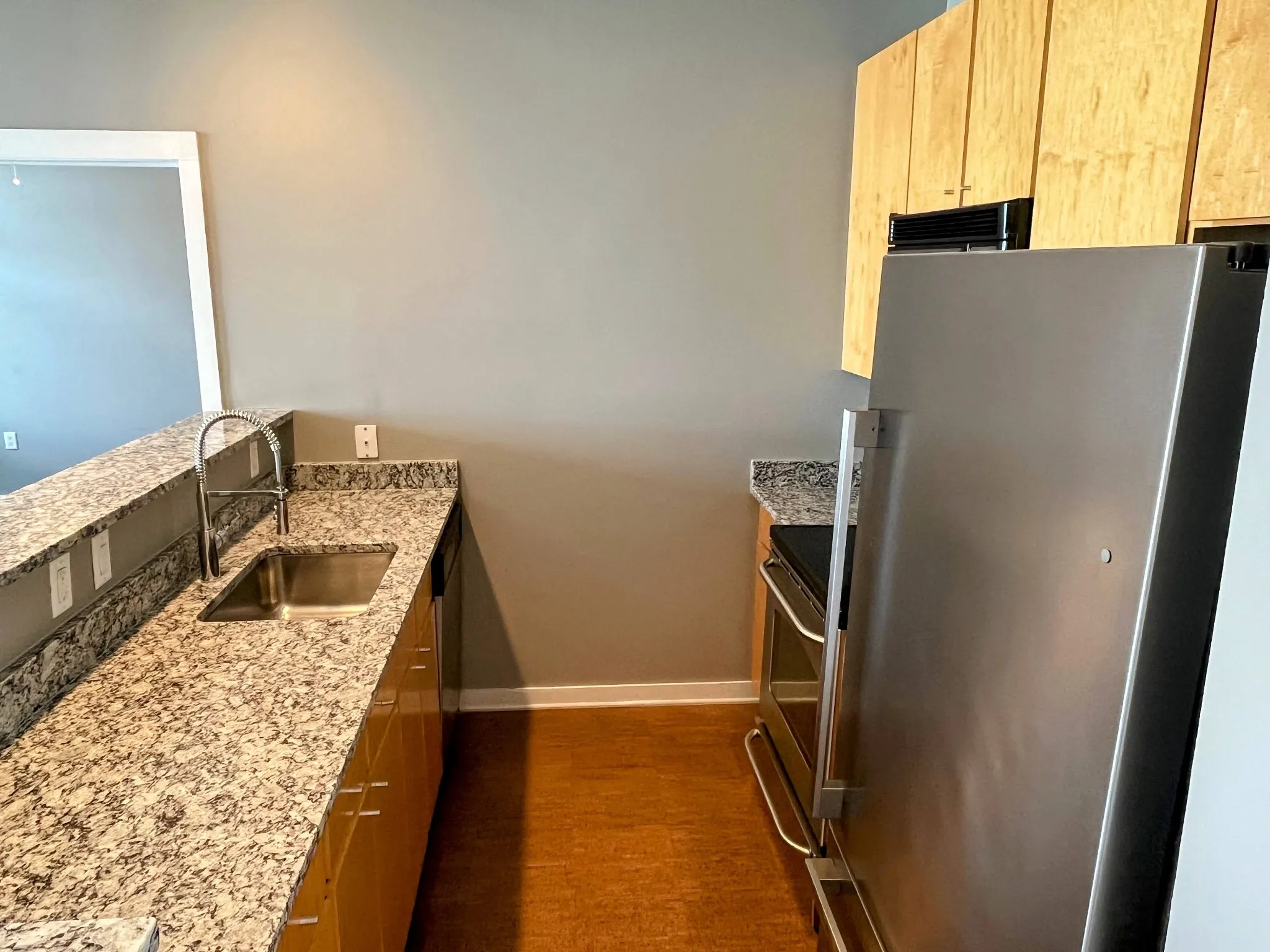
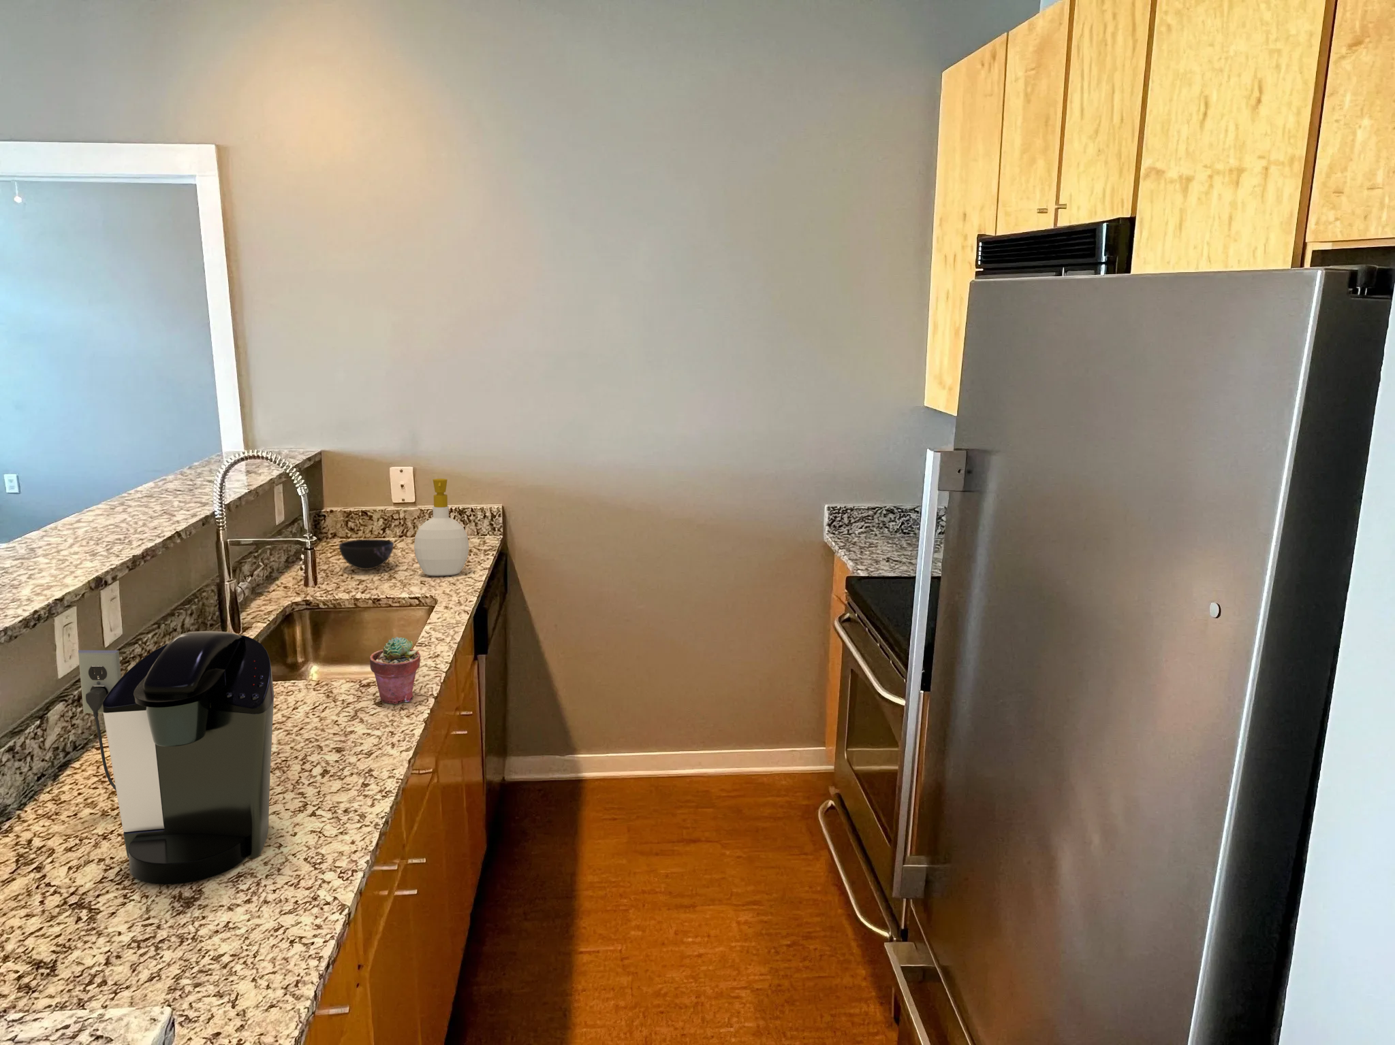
+ bowl [338,539,394,570]
+ soap bottle [413,477,470,576]
+ coffee maker [78,631,275,885]
+ potted succulent [369,637,421,705]
